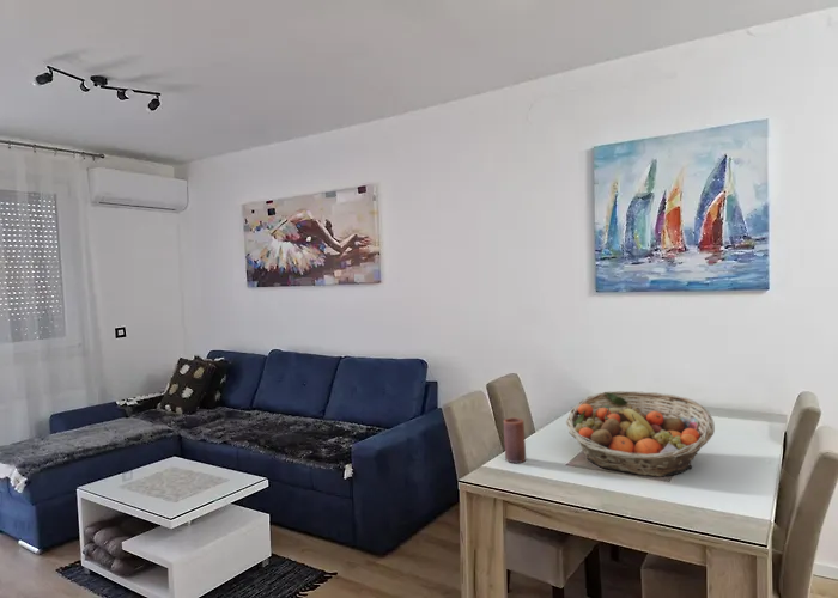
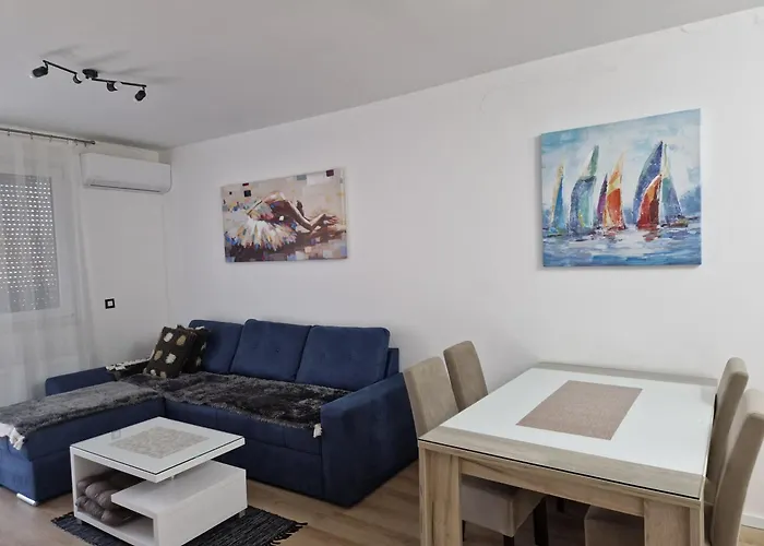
- candle [503,416,527,464]
- fruit basket [565,390,716,478]
